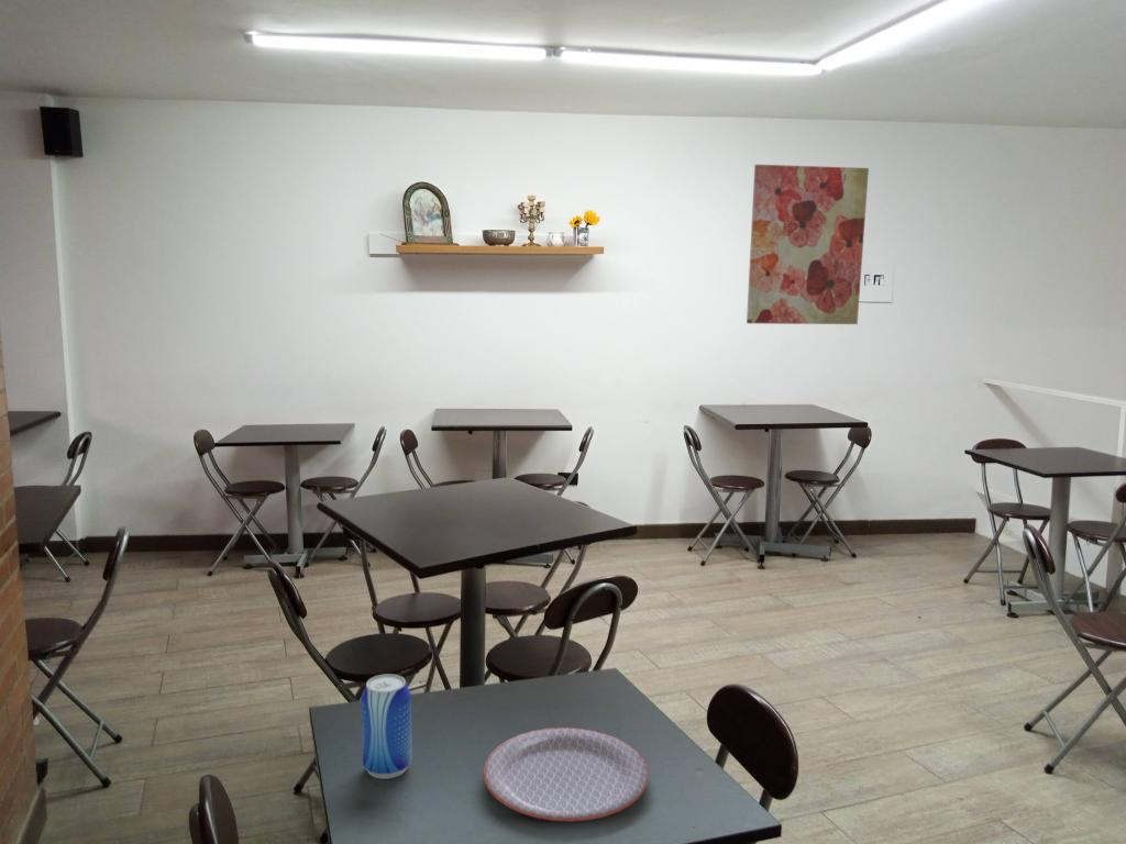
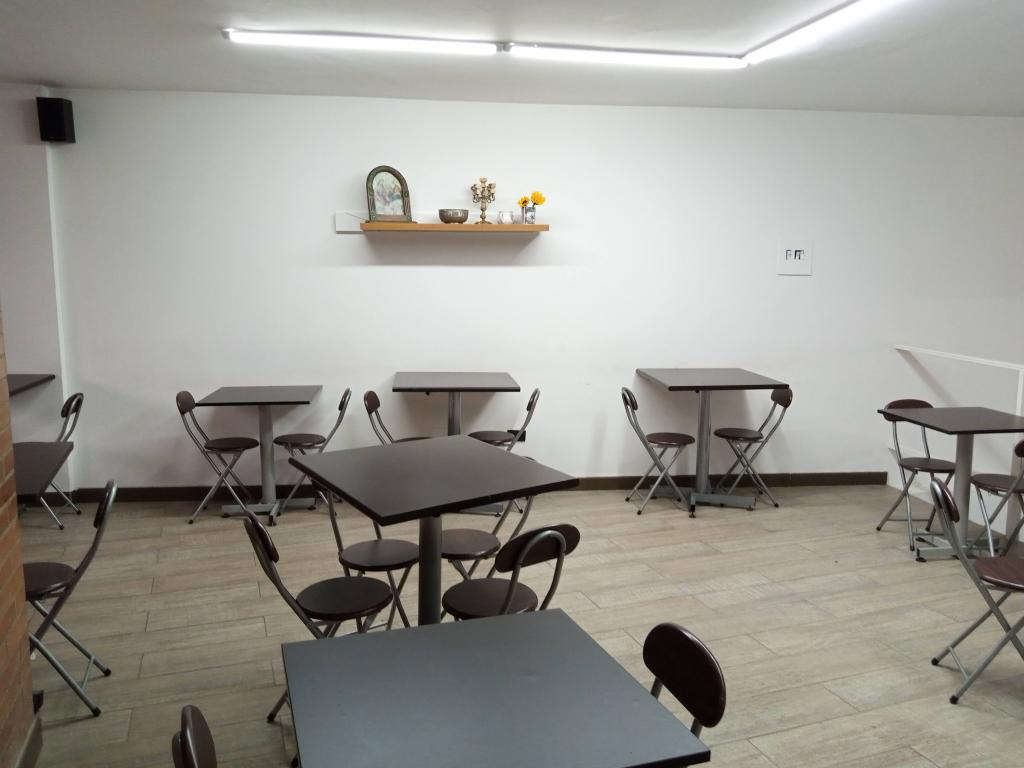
- plate [483,726,650,822]
- beer can [361,673,413,780]
- wall art [746,164,870,325]
